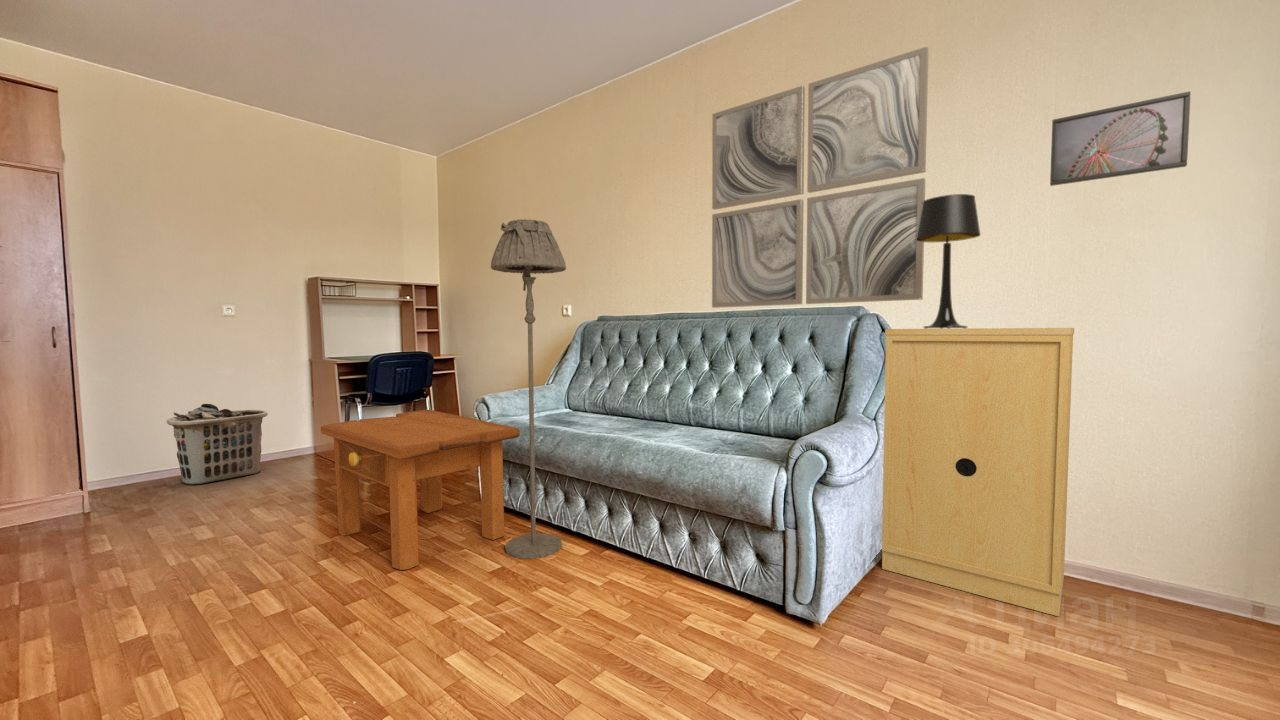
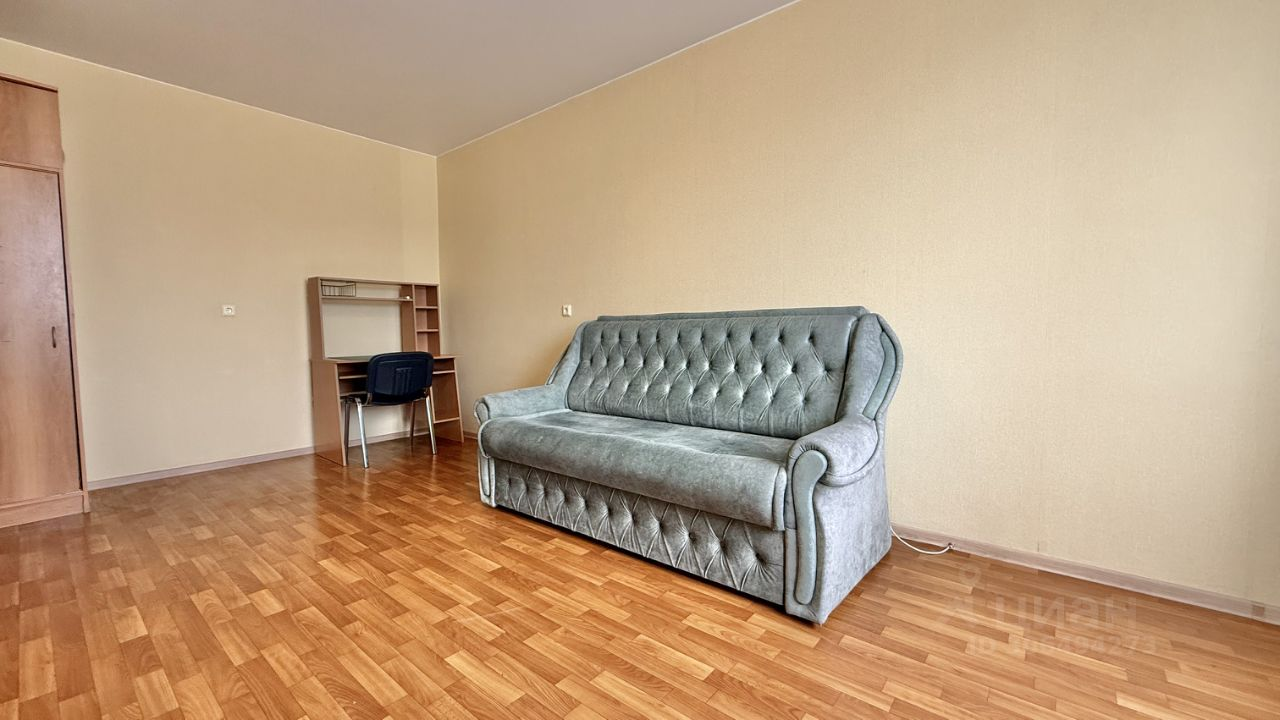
- floor lamp [490,218,567,560]
- chest of drawers [881,327,1075,617]
- wall art [711,46,929,309]
- table lamp [916,193,982,329]
- clothes hamper [166,403,269,486]
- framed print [1049,90,1192,187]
- side table [320,409,521,571]
